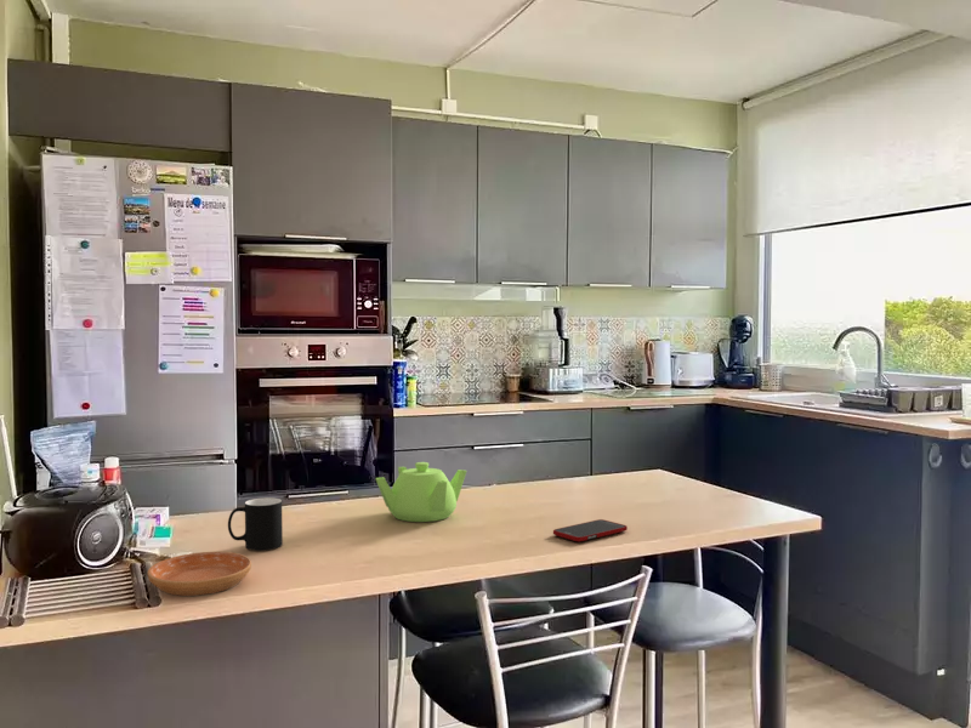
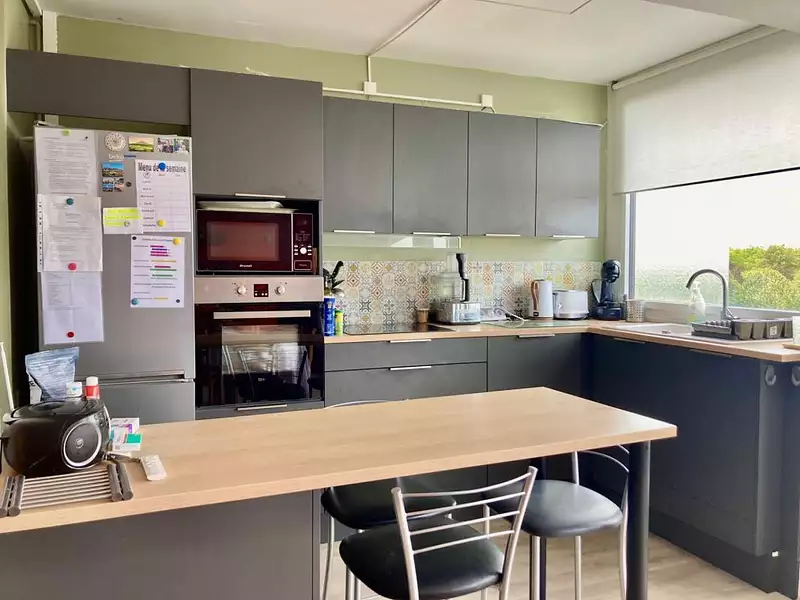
- teapot [375,461,467,523]
- cup [227,496,284,552]
- cell phone [552,518,629,542]
- saucer [147,551,252,597]
